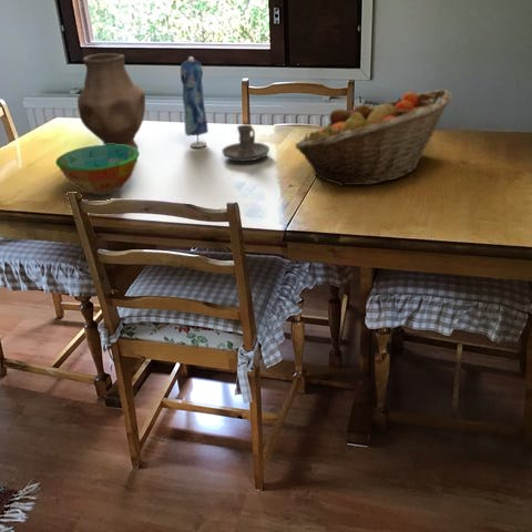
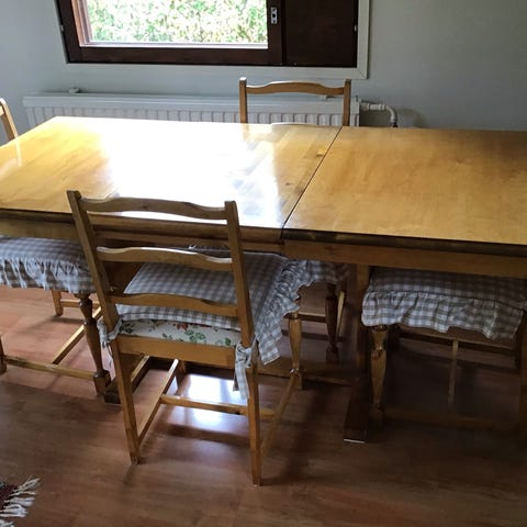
- bowl [54,144,141,196]
- vase [76,52,146,151]
- fruit basket [294,88,453,187]
- dress [180,55,209,149]
- candle holder [221,124,270,162]
